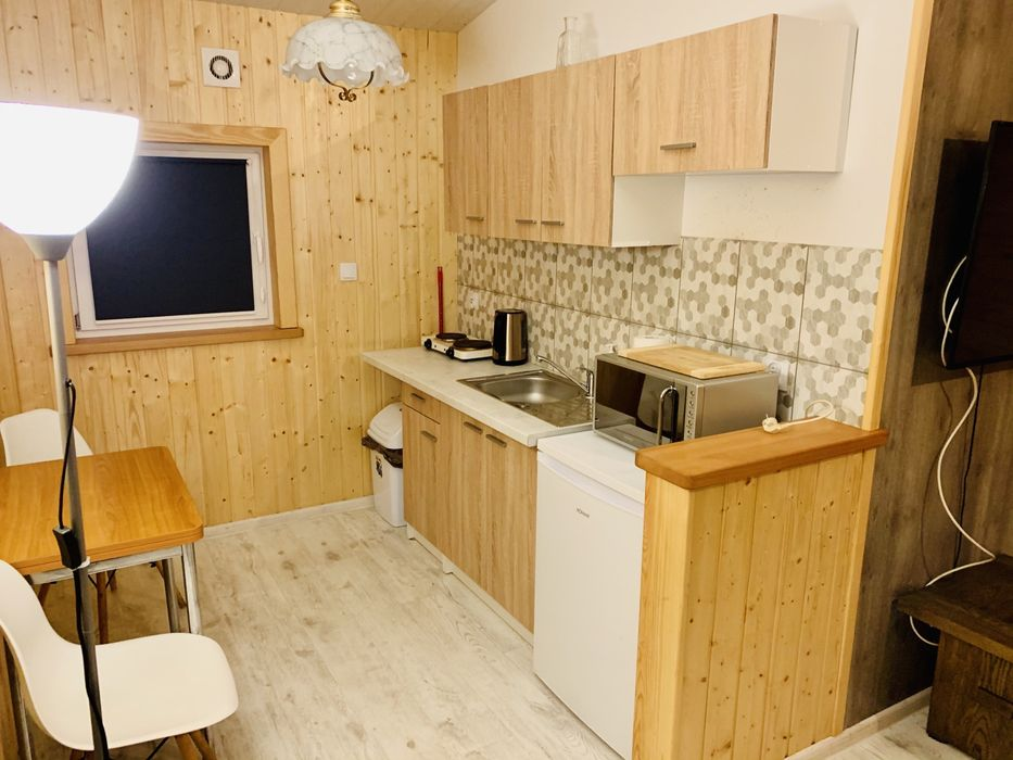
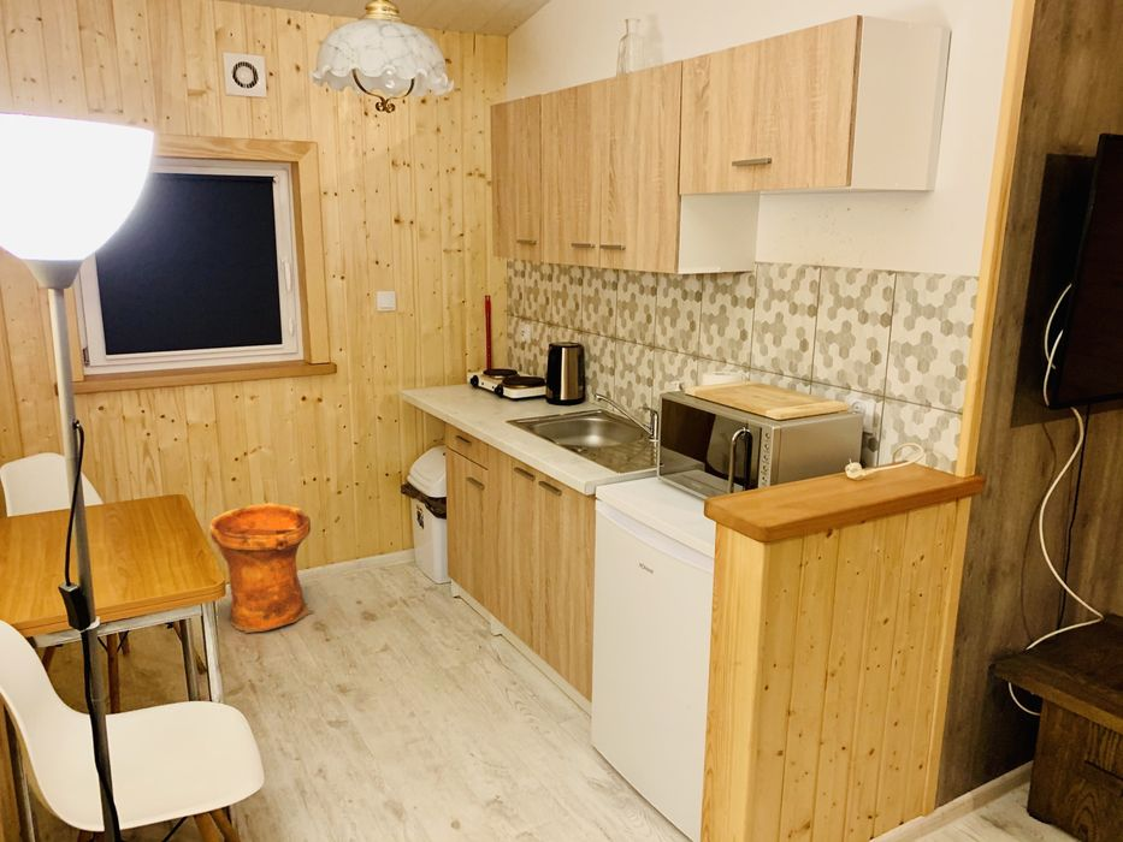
+ woven basket [208,502,312,634]
